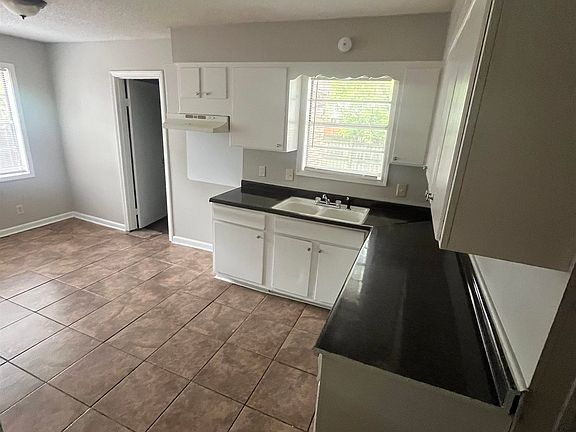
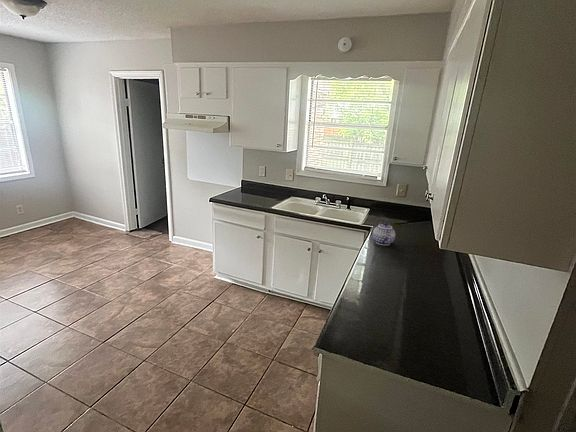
+ teapot [372,221,396,246]
